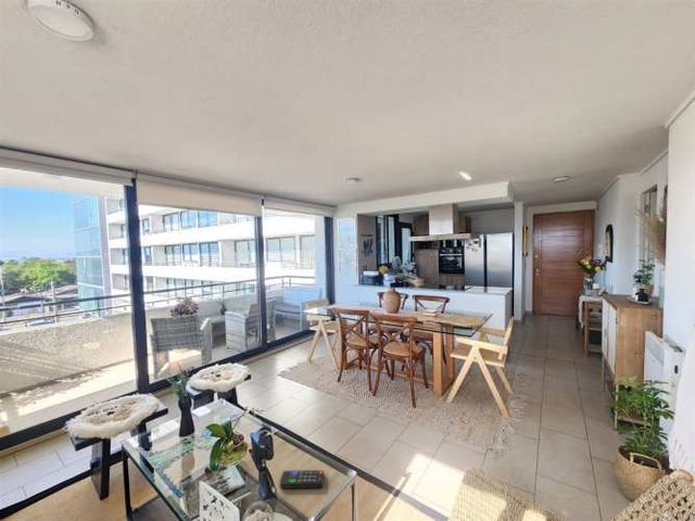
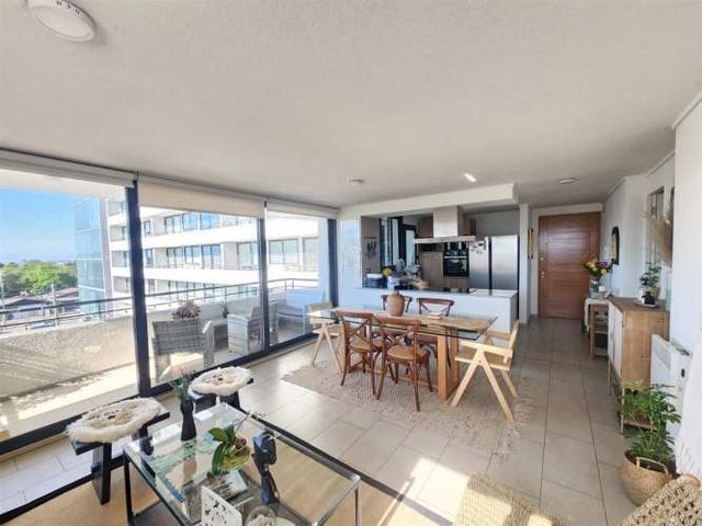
- remote control [279,469,325,490]
